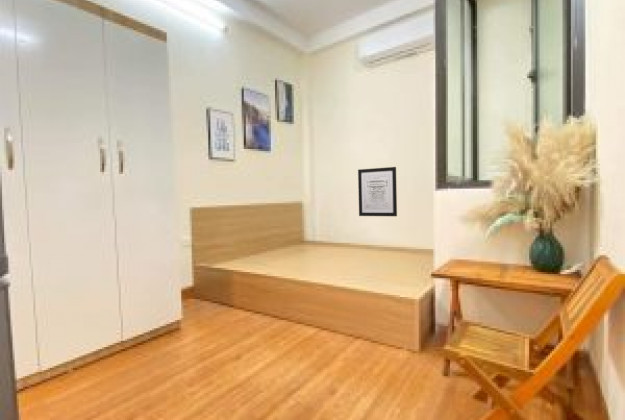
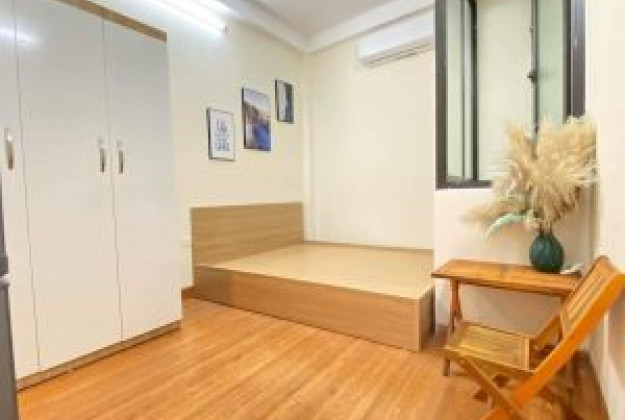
- wall art [357,166,398,217]
